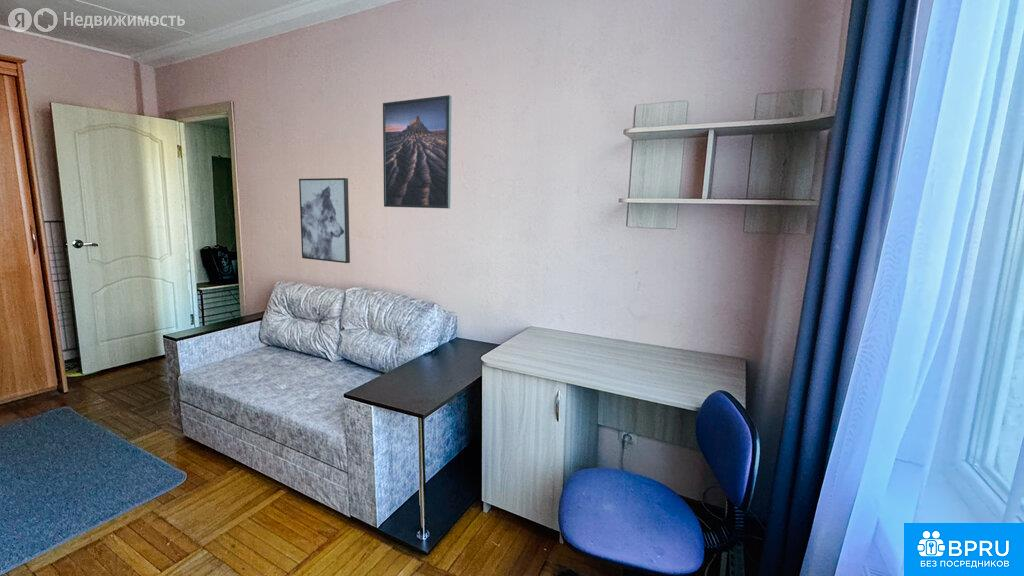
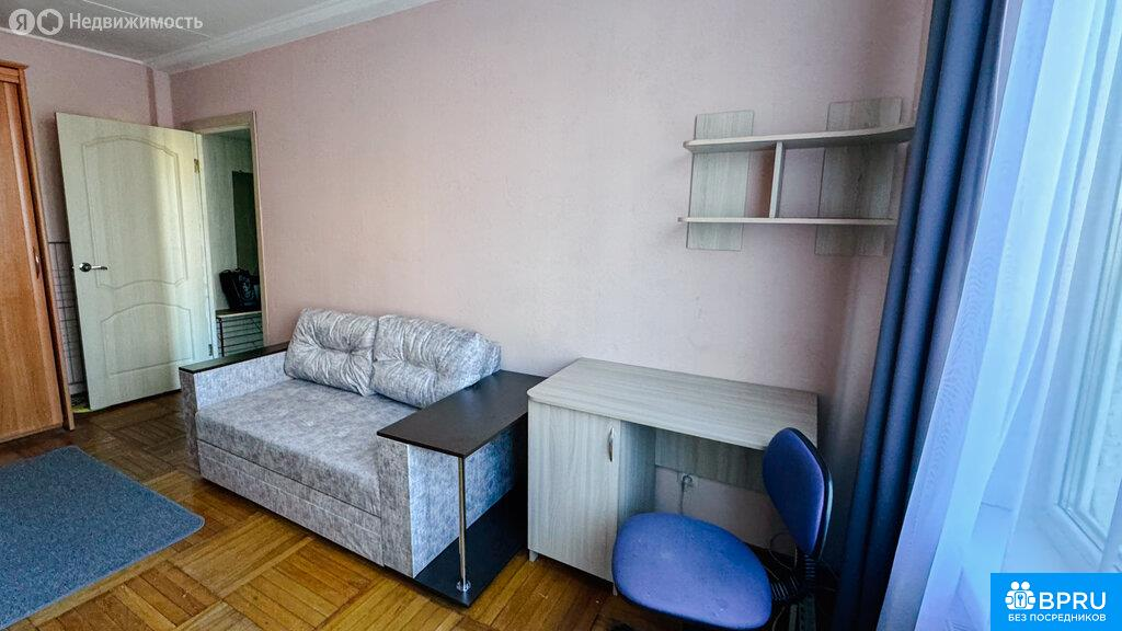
- wall art [298,177,351,264]
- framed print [382,94,453,209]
